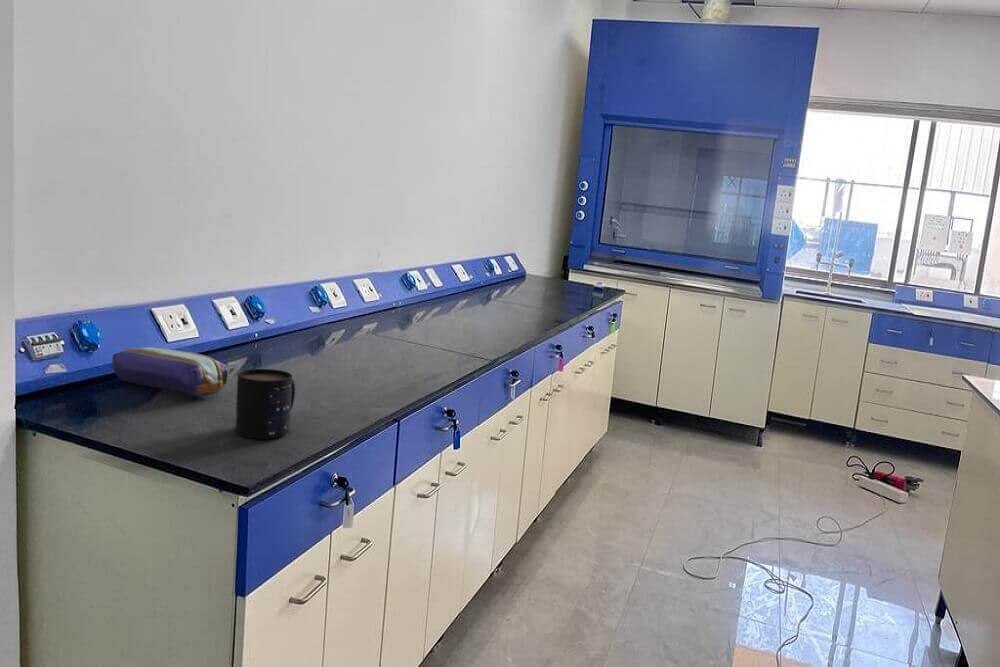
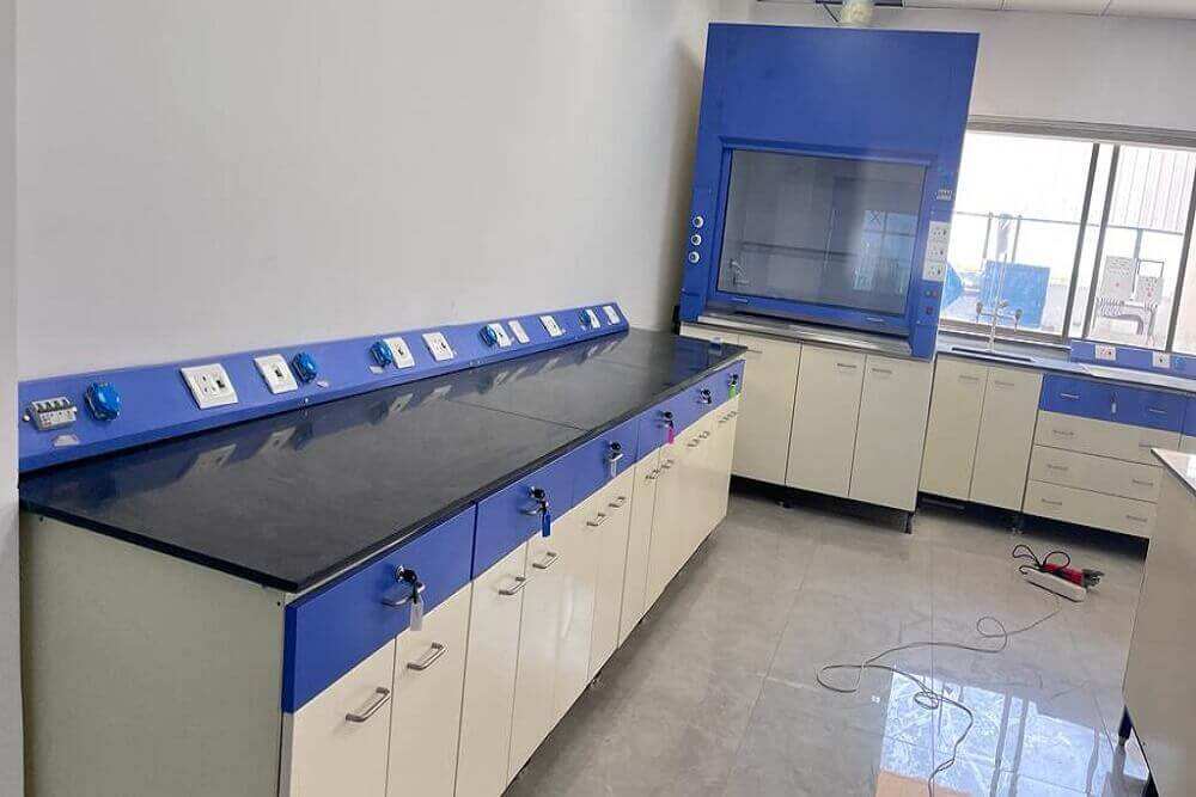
- pencil case [111,346,229,397]
- mug [234,368,296,439]
